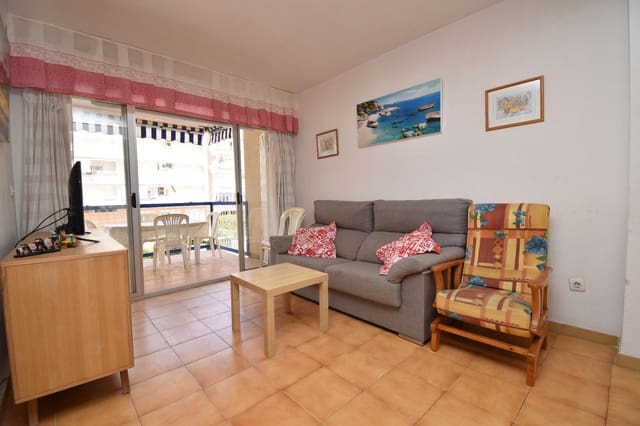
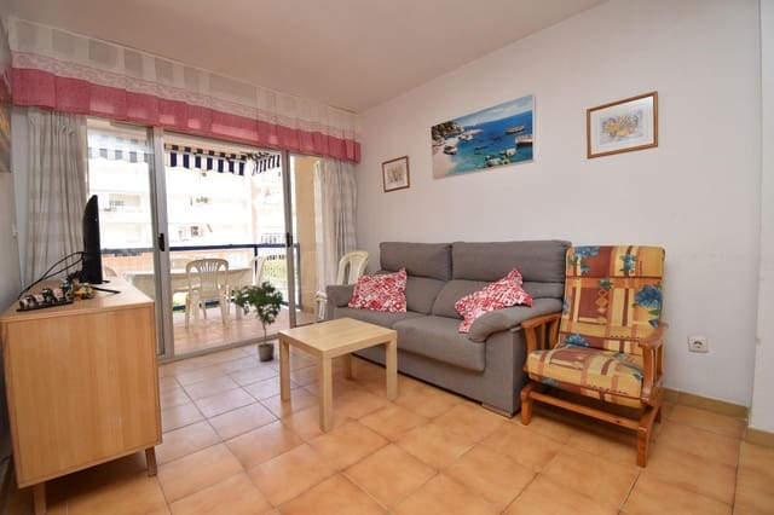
+ potted plant [230,279,285,363]
